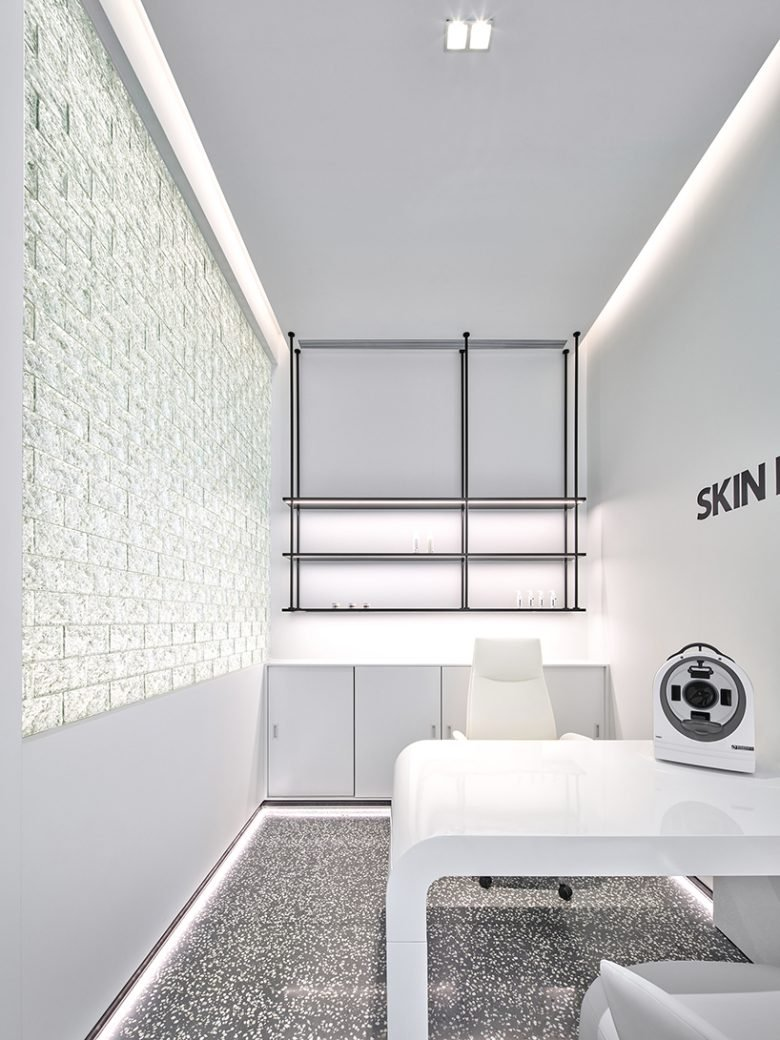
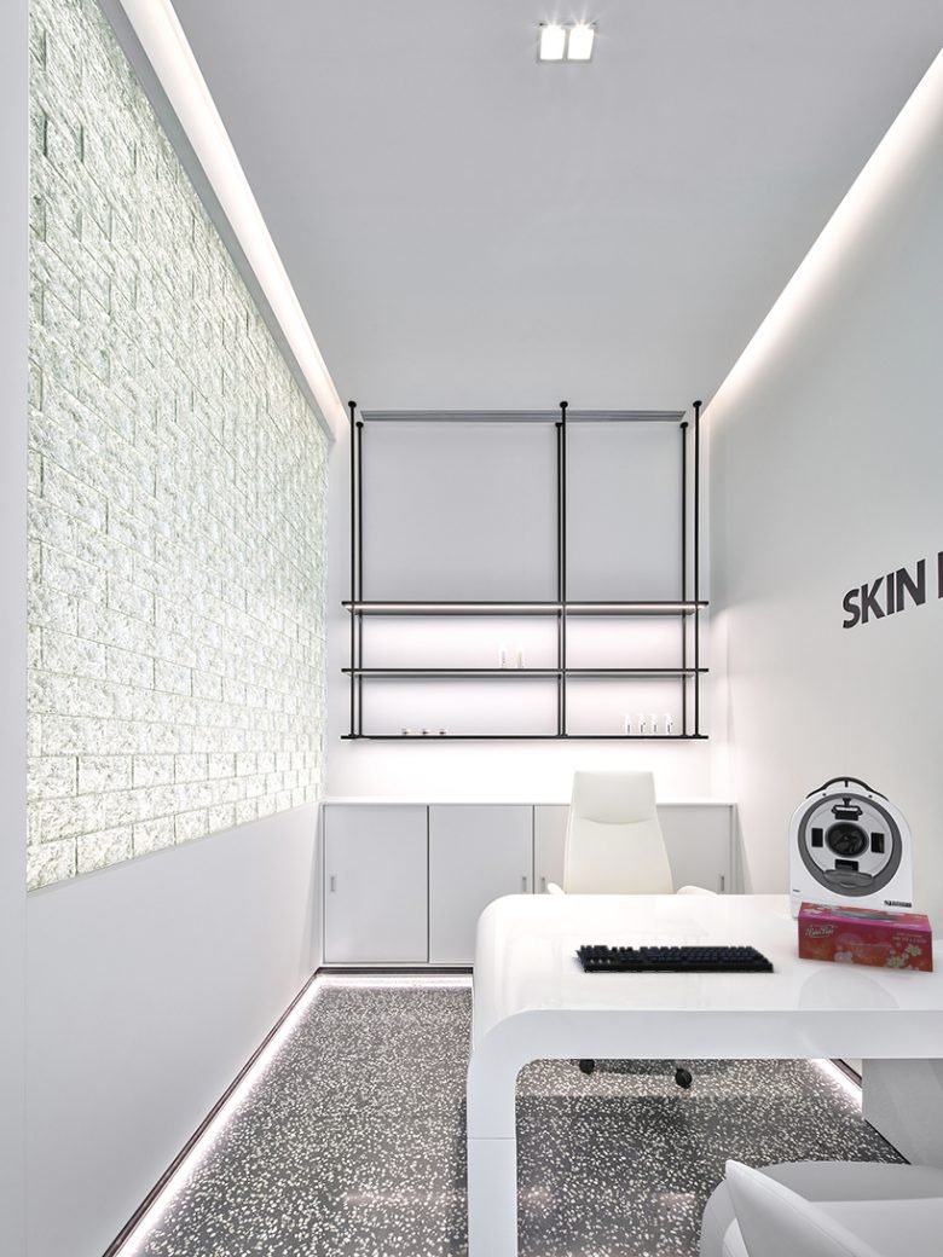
+ tissue box [797,900,935,974]
+ keyboard [574,944,775,973]
